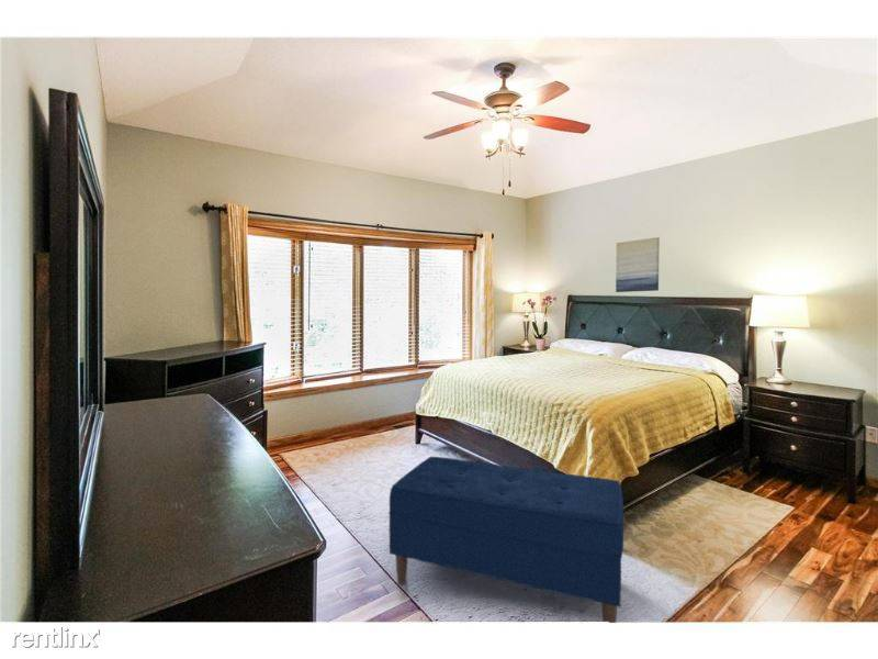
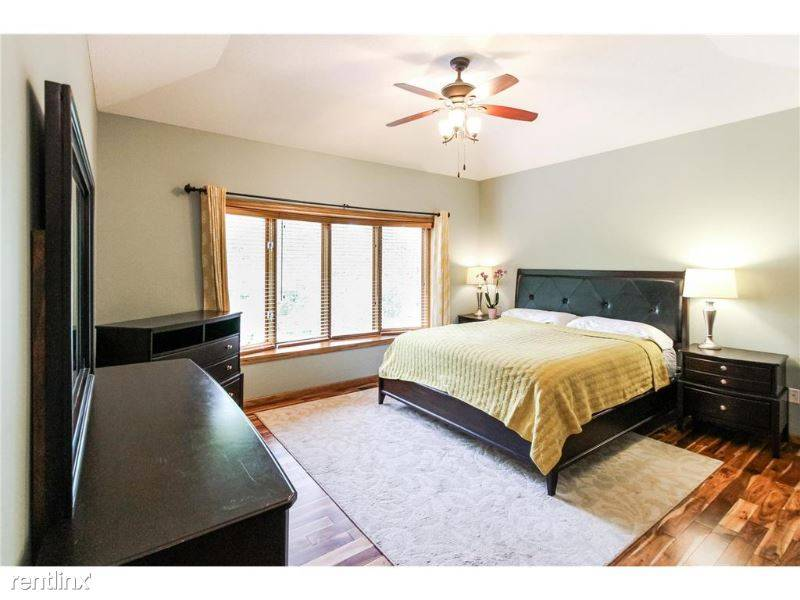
- bench [387,456,624,624]
- wall art [615,236,661,293]
